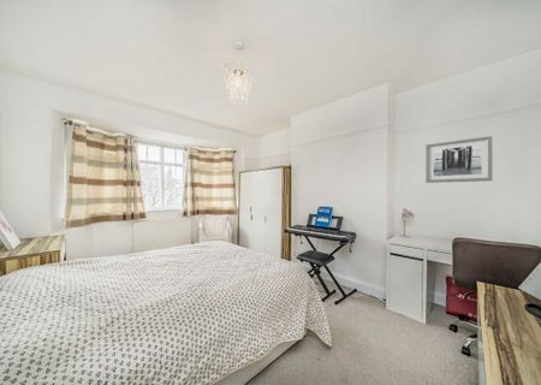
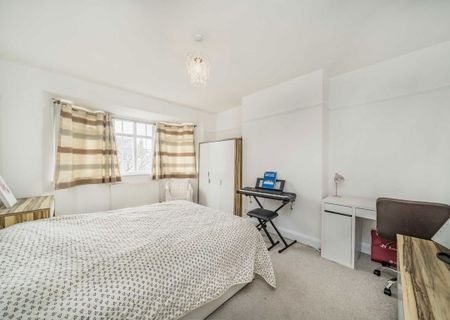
- wall art [424,135,494,184]
